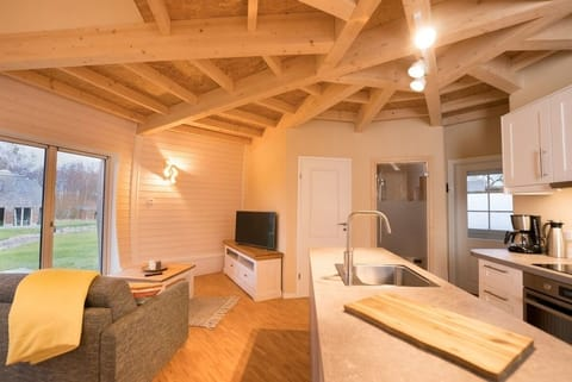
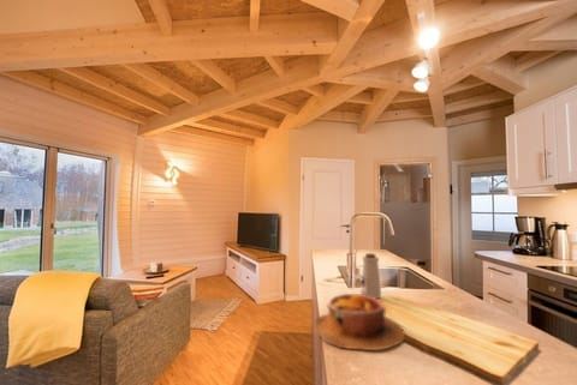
+ bowl [314,293,406,351]
+ bottle [353,252,382,300]
